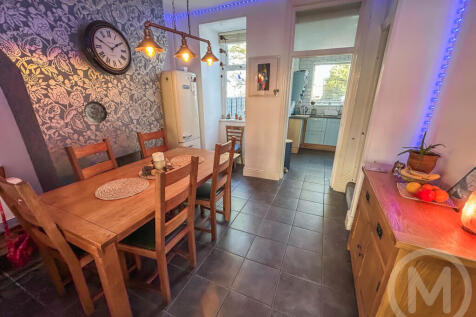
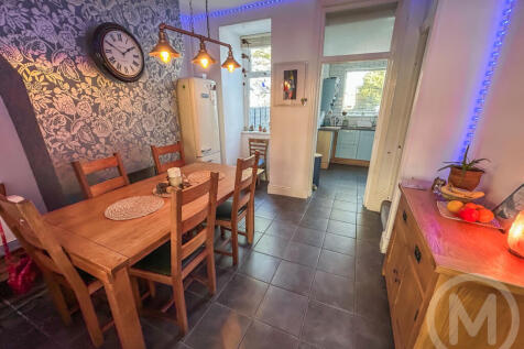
- decorative plate [83,100,108,124]
